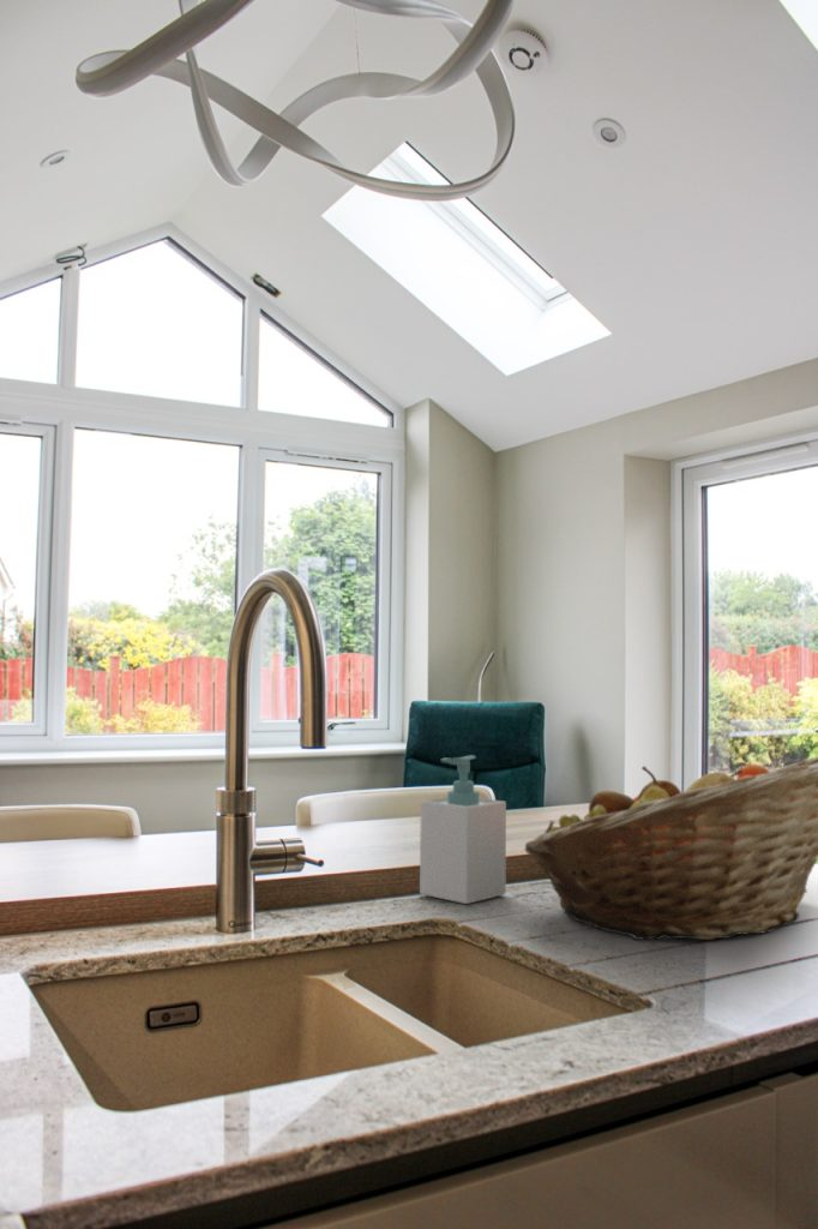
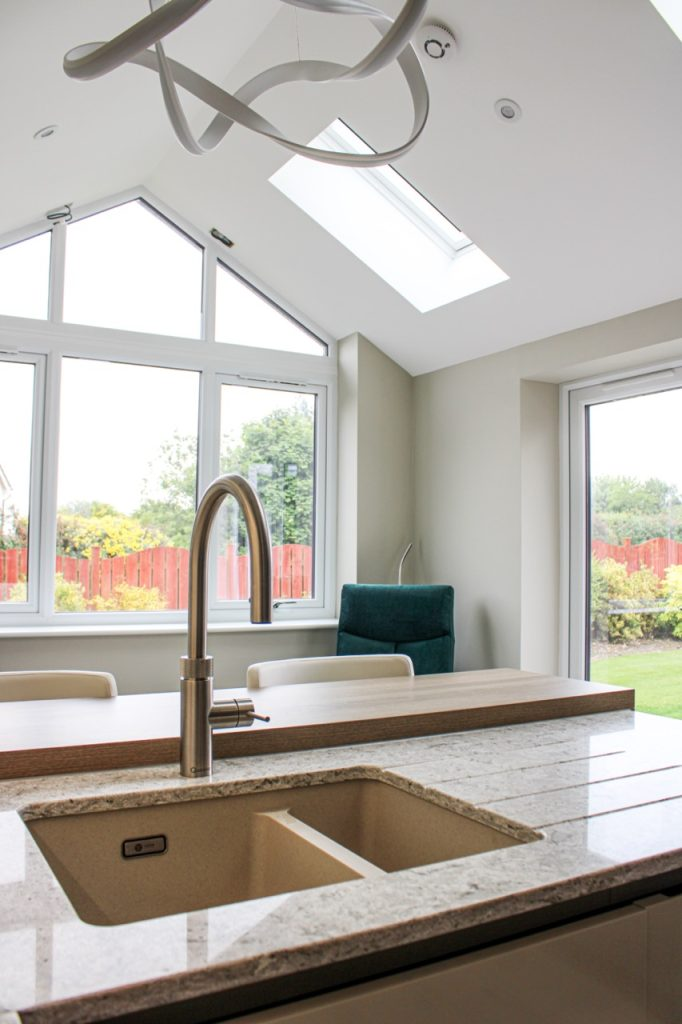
- fruit basket [524,756,818,941]
- soap bottle [419,754,507,905]
